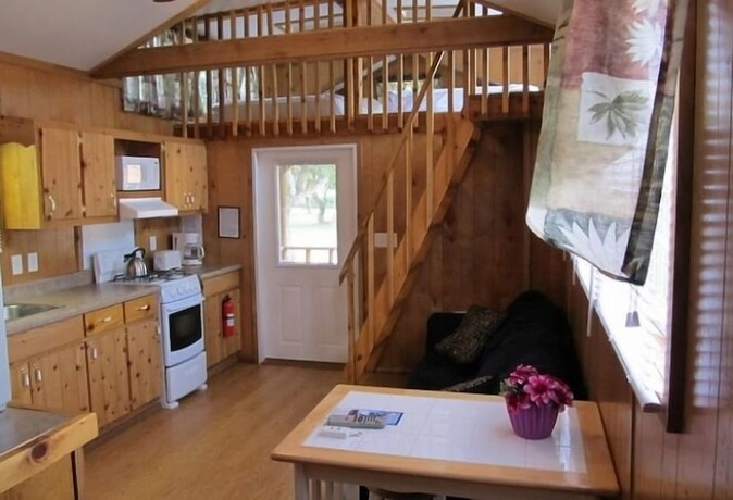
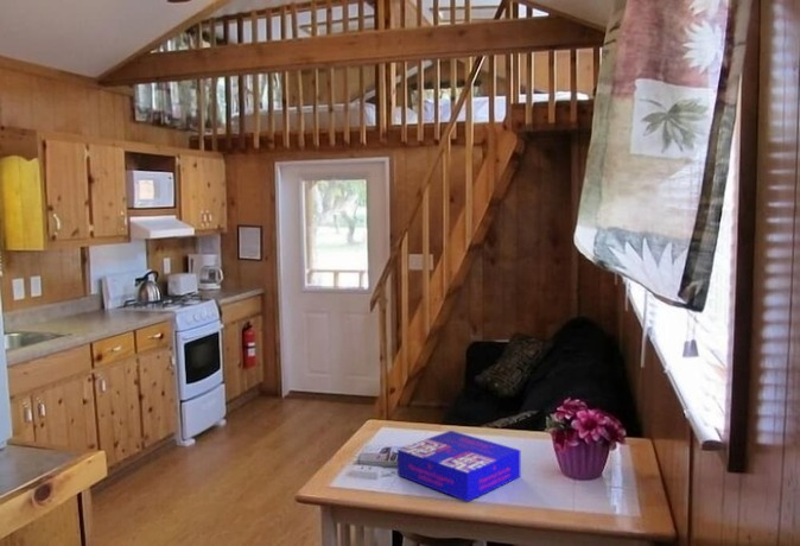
+ board game [396,430,521,502]
